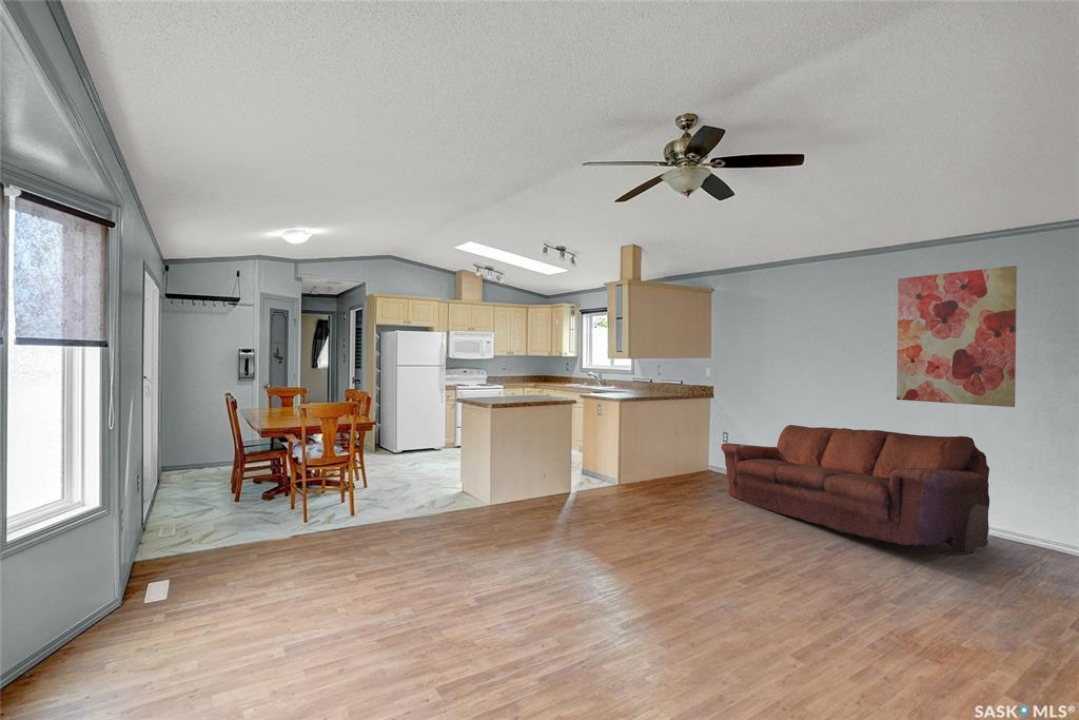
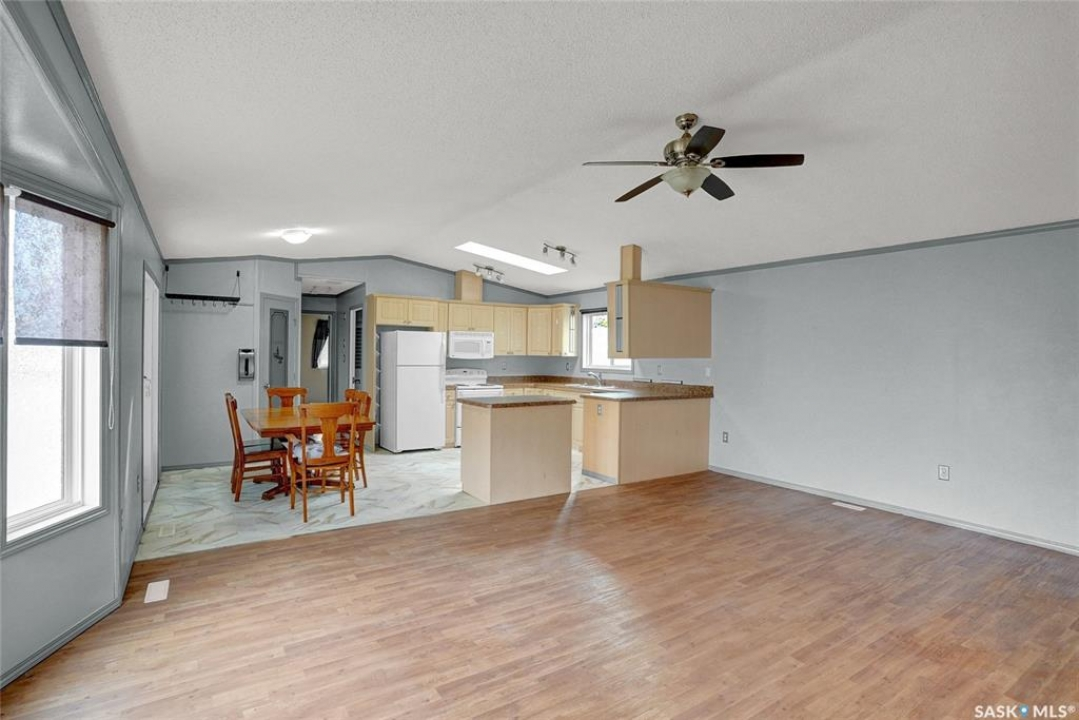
- sofa [720,424,991,554]
- wall art [896,265,1018,408]
